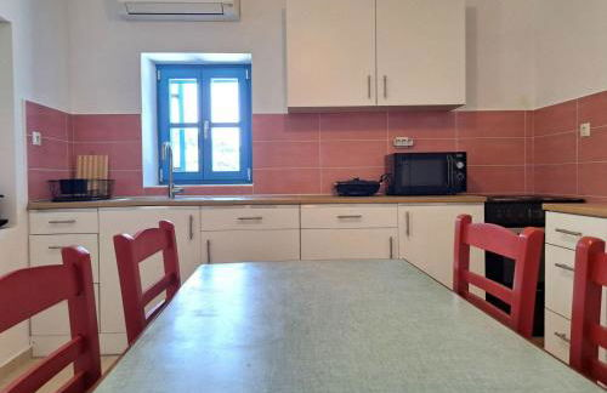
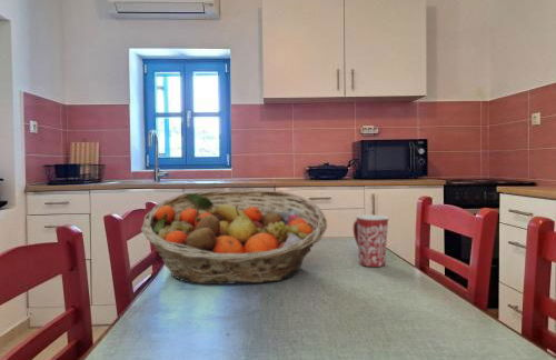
+ mug [353,214,390,268]
+ fruit basket [140,189,328,286]
